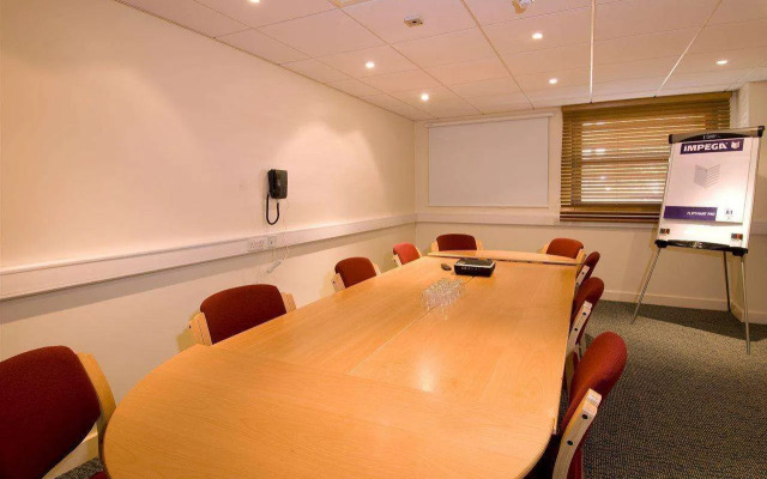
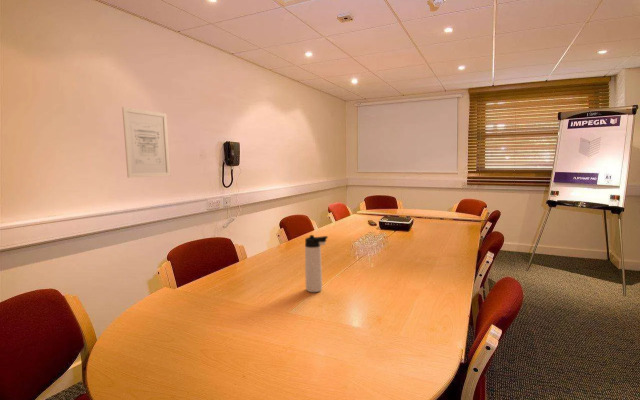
+ wall art [121,106,171,179]
+ thermos bottle [304,234,329,293]
